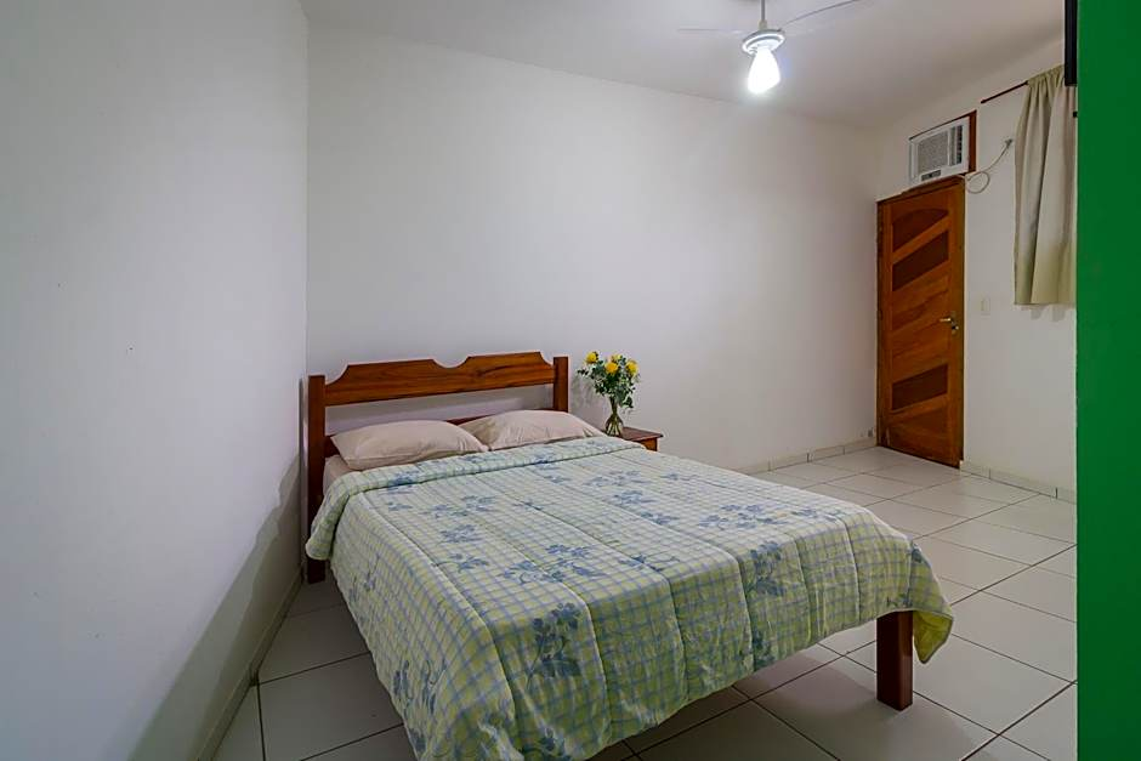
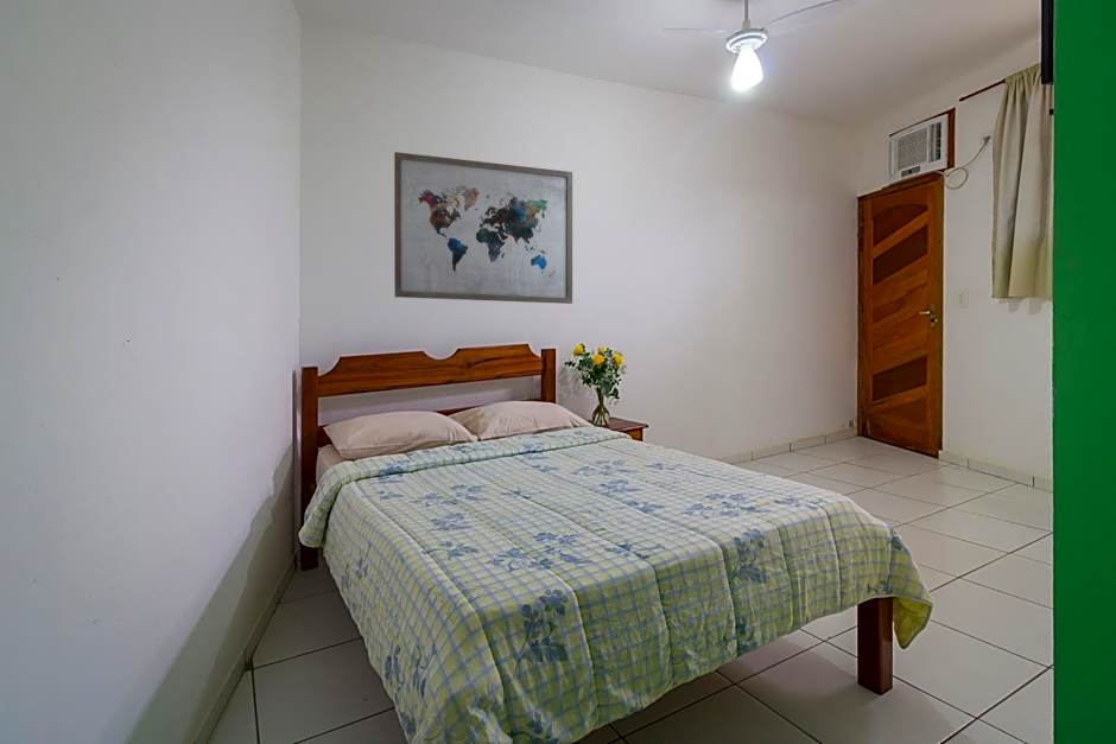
+ wall art [393,151,573,305]
